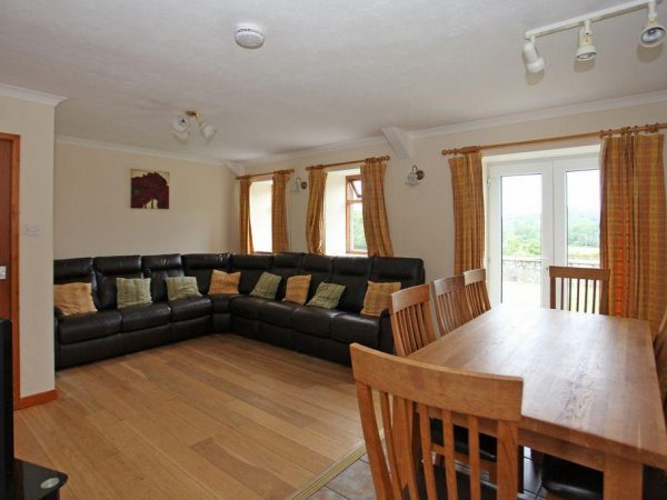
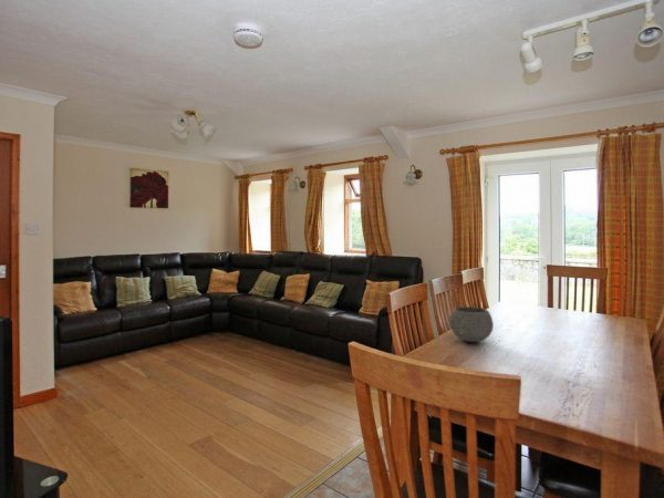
+ bowl [448,305,495,343]
